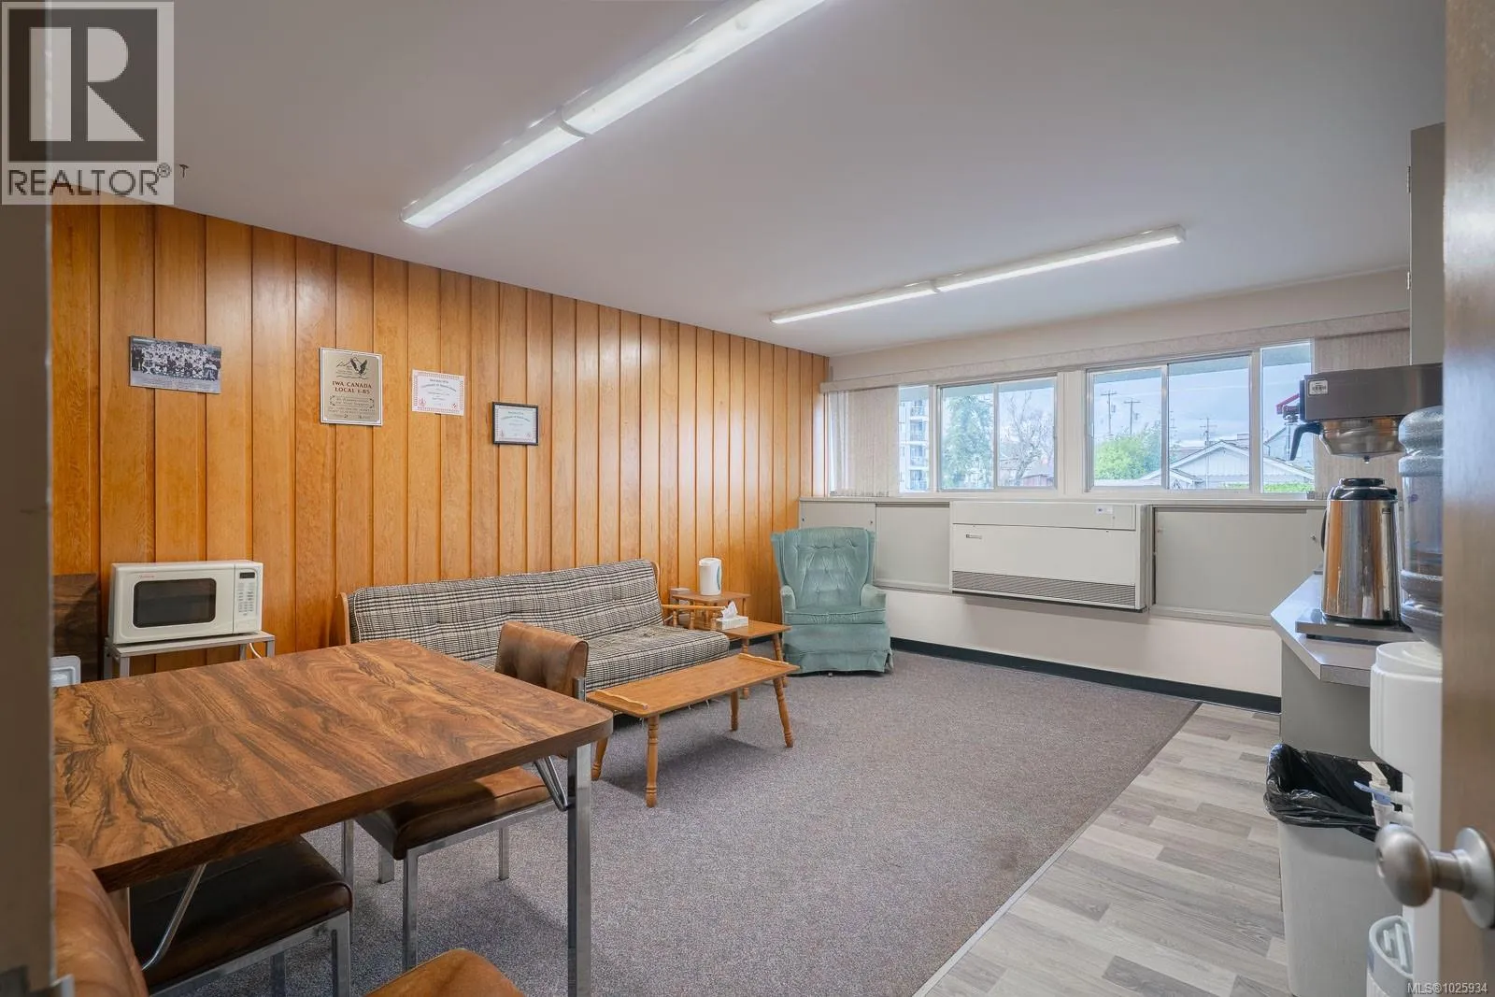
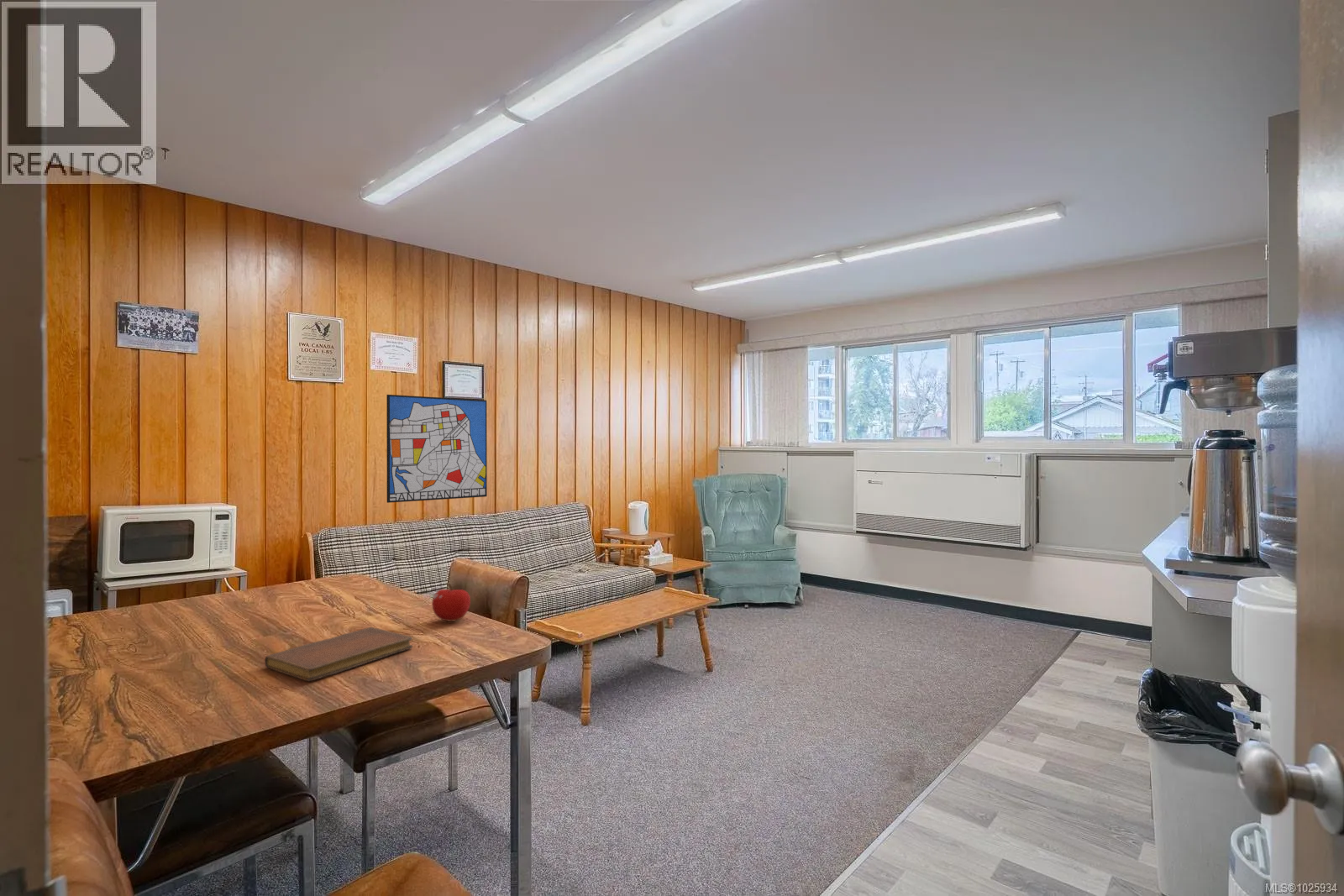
+ notebook [264,626,413,682]
+ fruit [431,583,471,622]
+ wall art [386,394,488,504]
